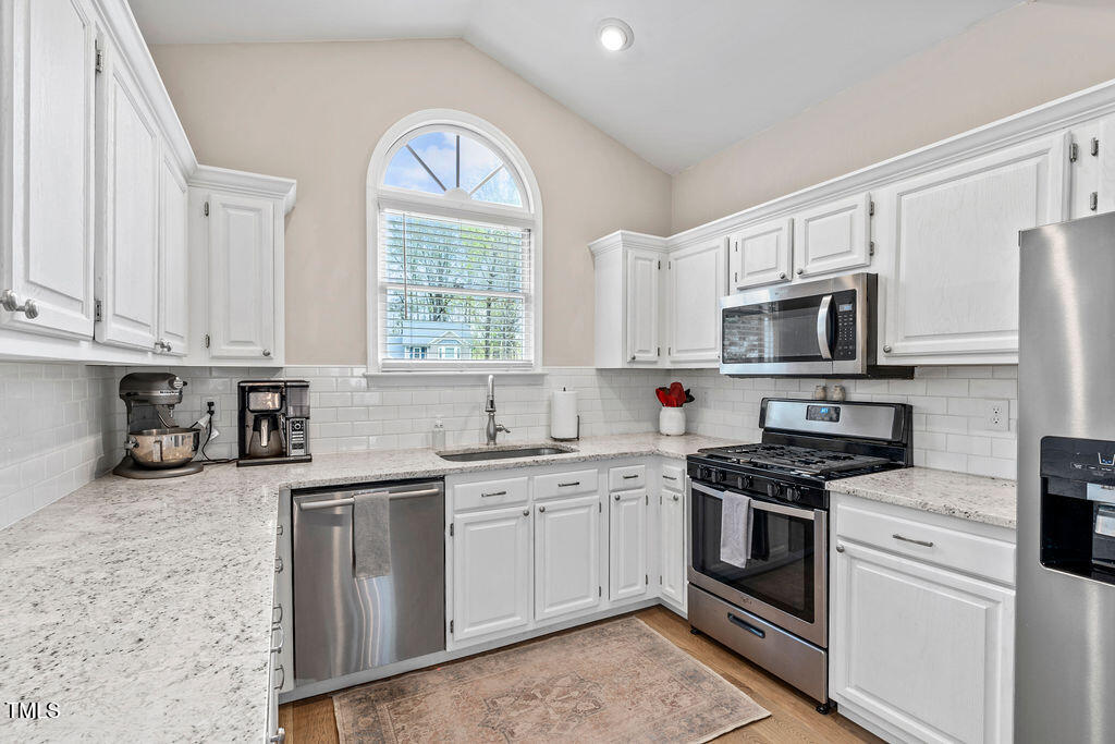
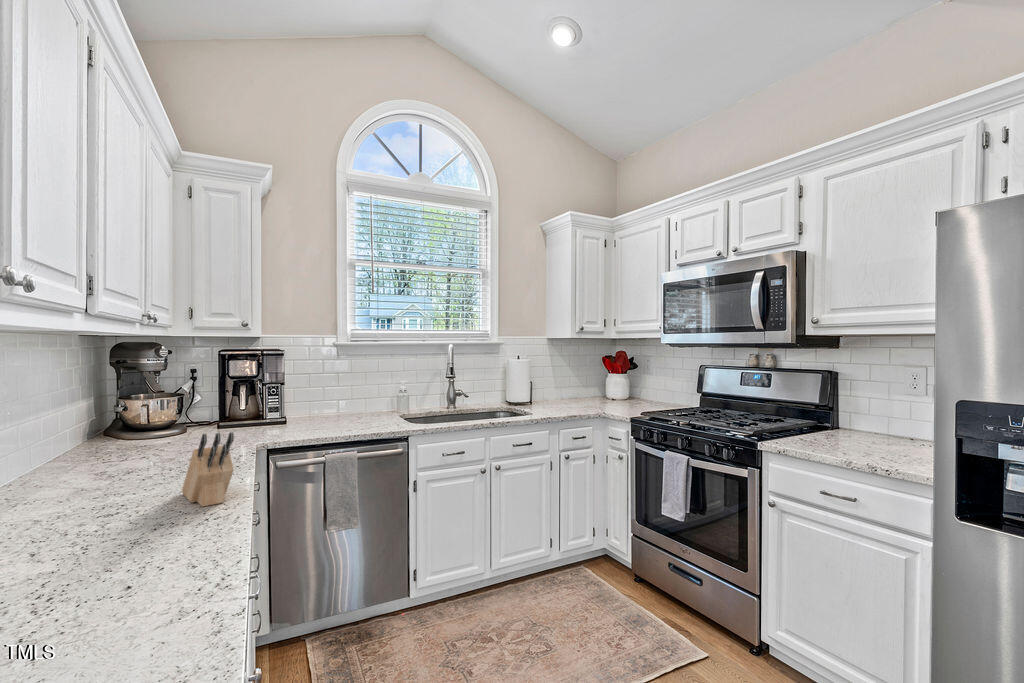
+ knife block [181,431,235,508]
